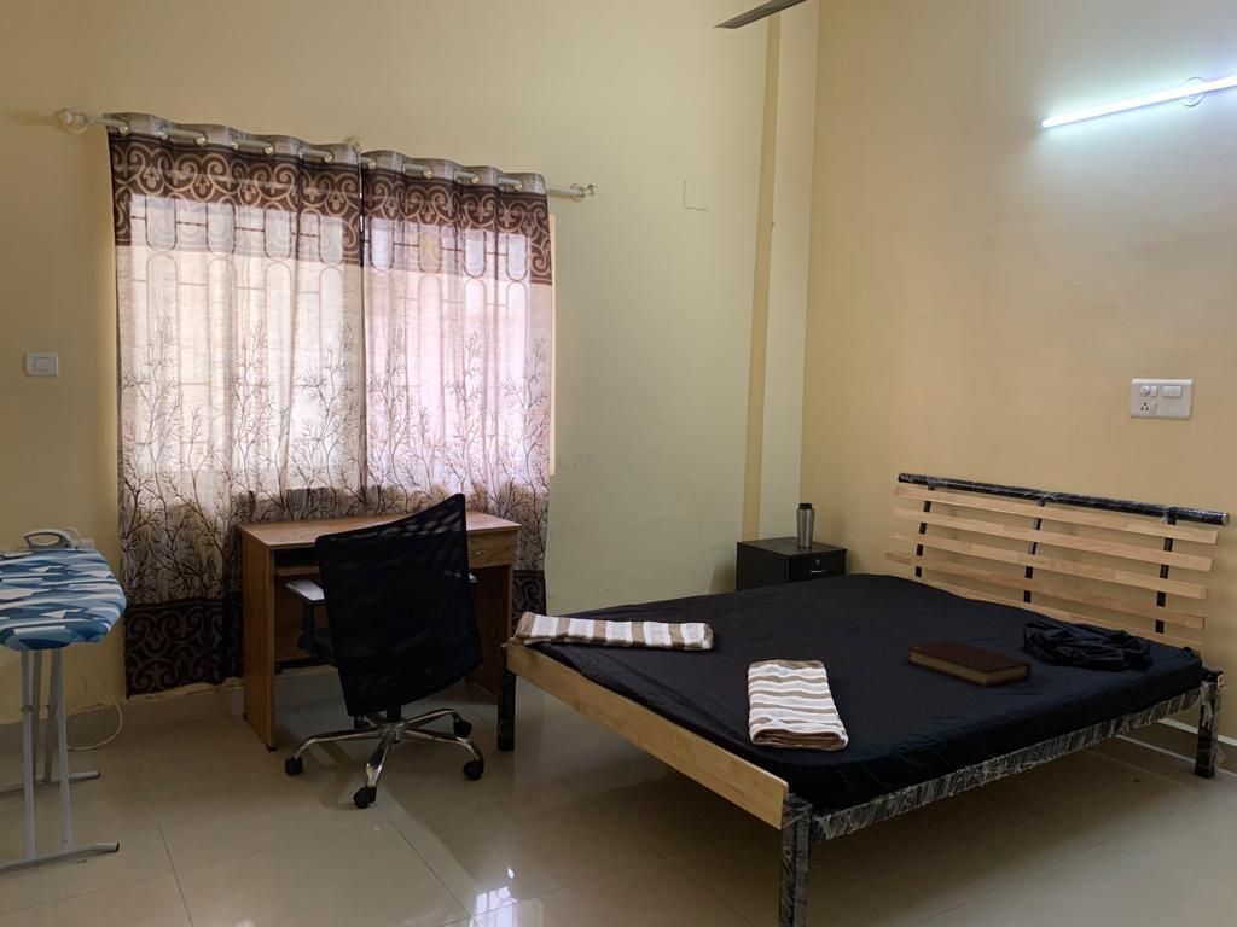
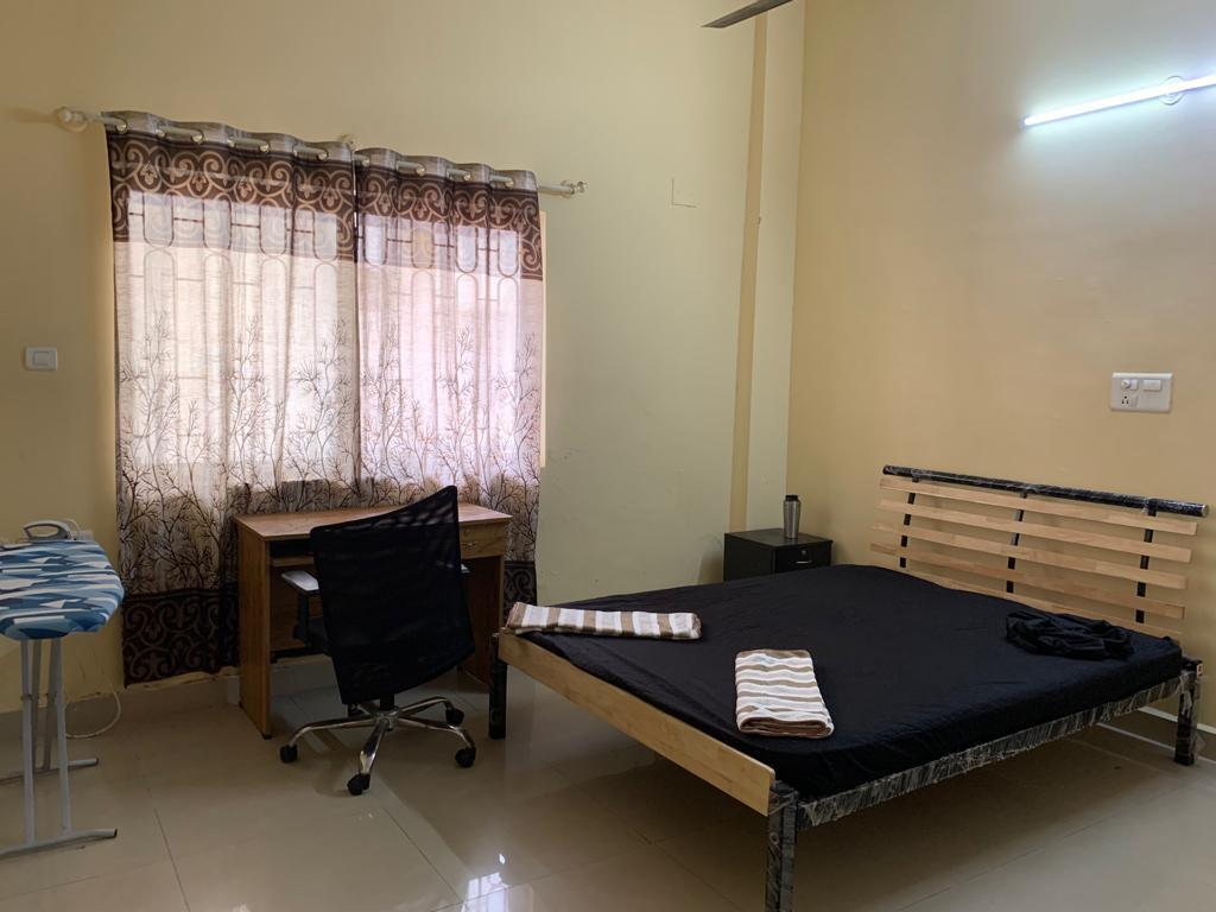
- book [905,639,1033,688]
